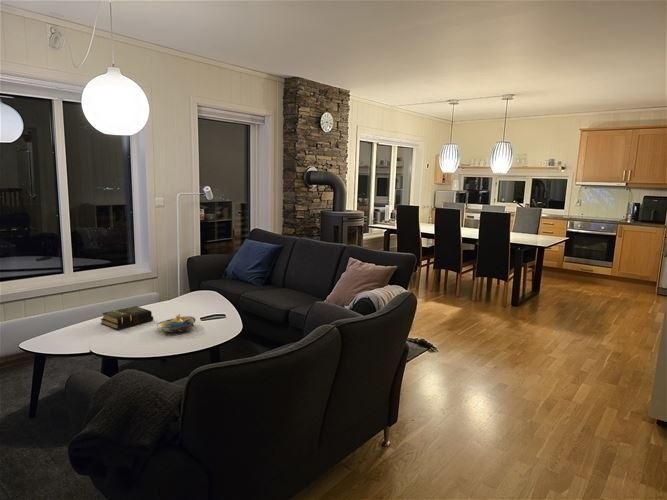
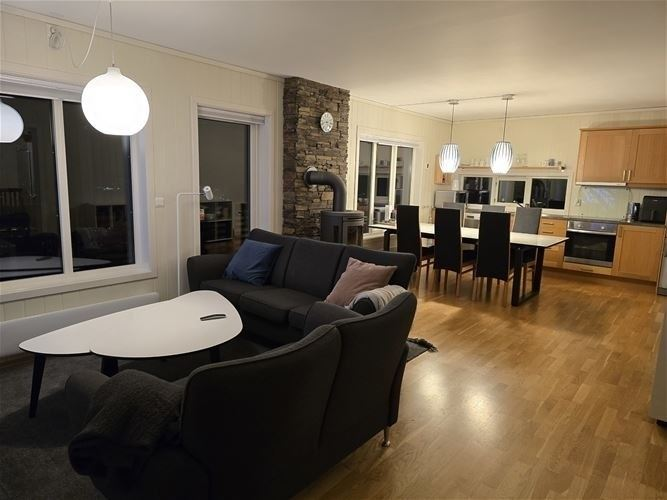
- decorative bowl [156,313,197,334]
- book [100,305,154,330]
